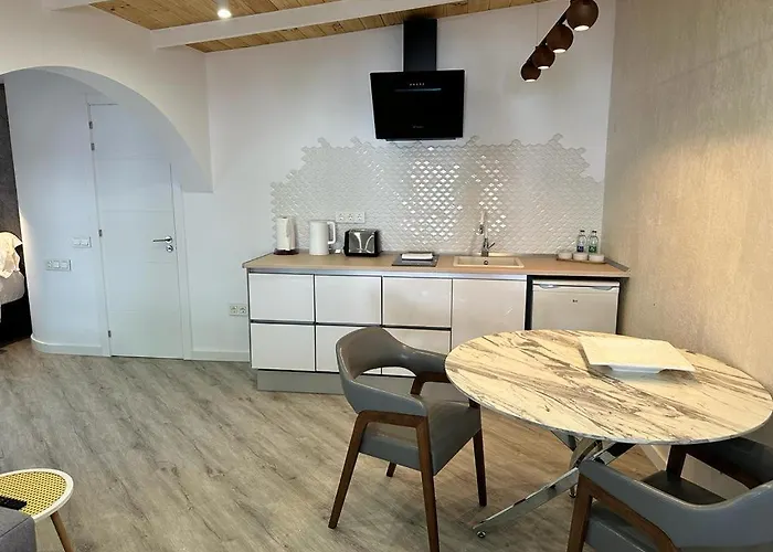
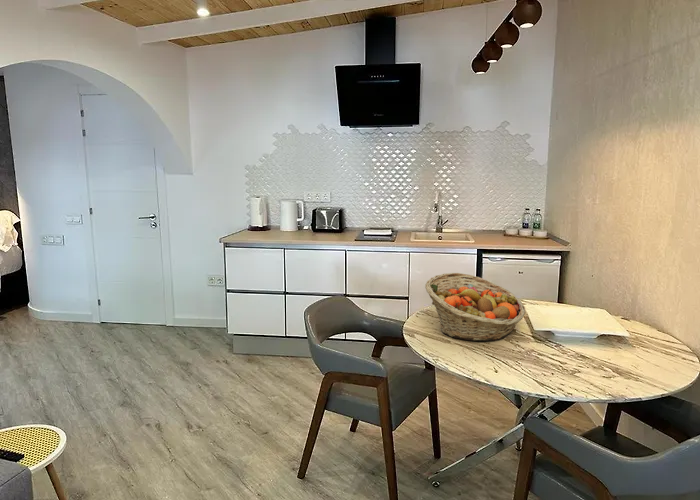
+ fruit basket [424,272,526,342]
